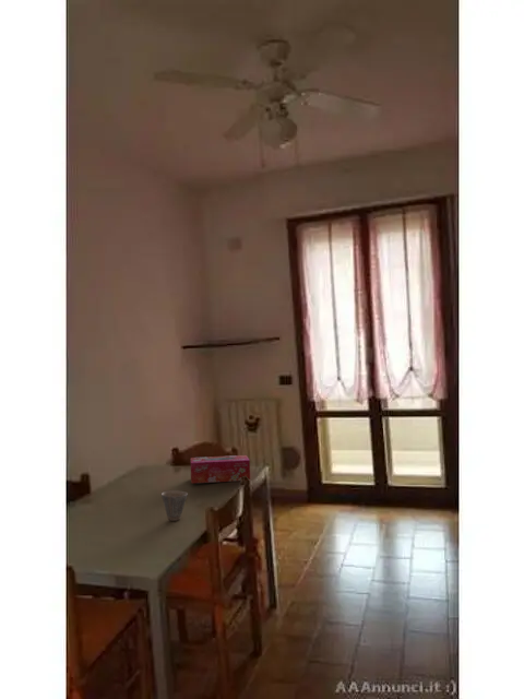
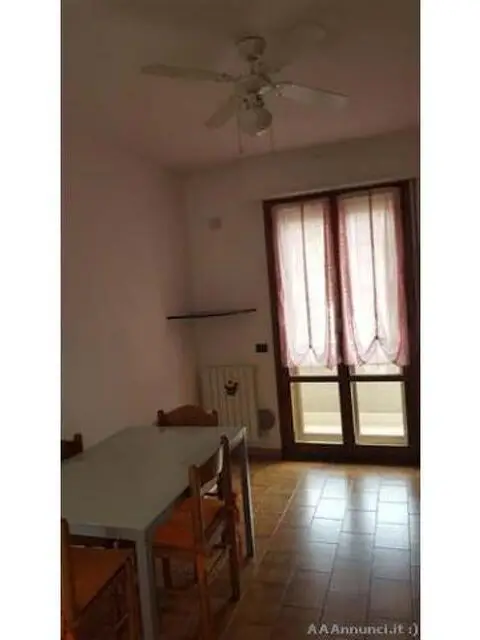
- tissue box [190,454,251,485]
- cup [160,489,189,522]
